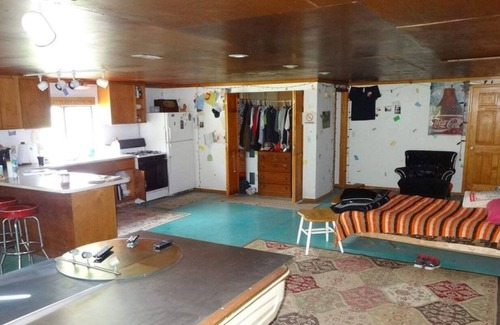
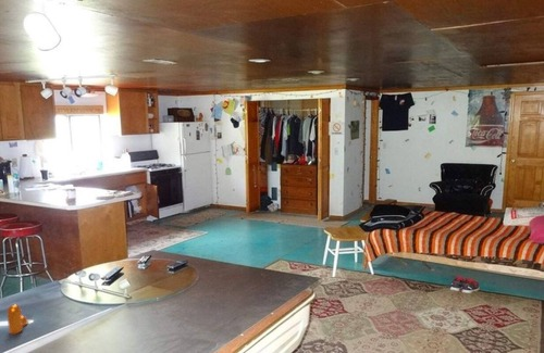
+ pepper shaker [5,303,29,336]
